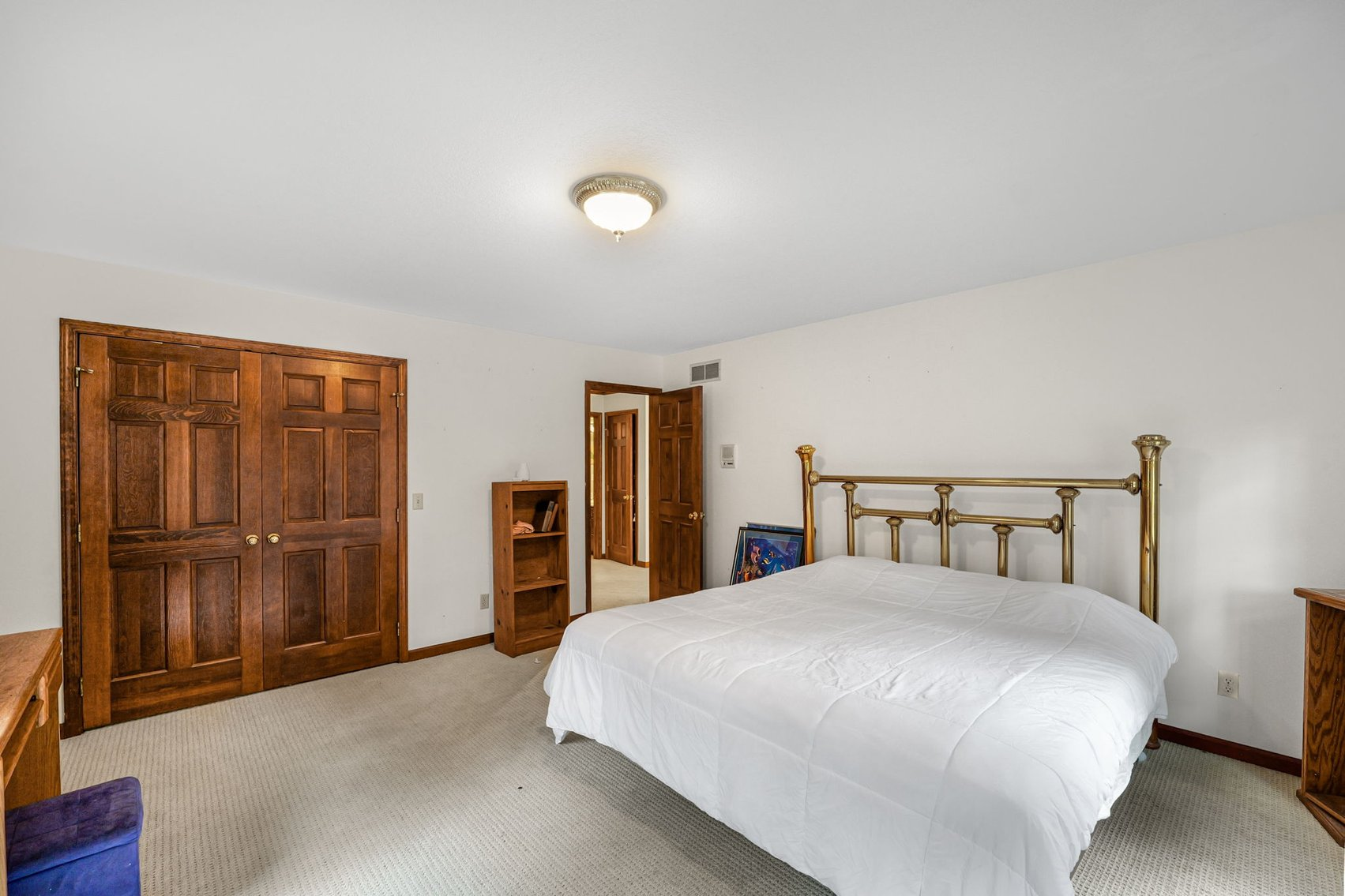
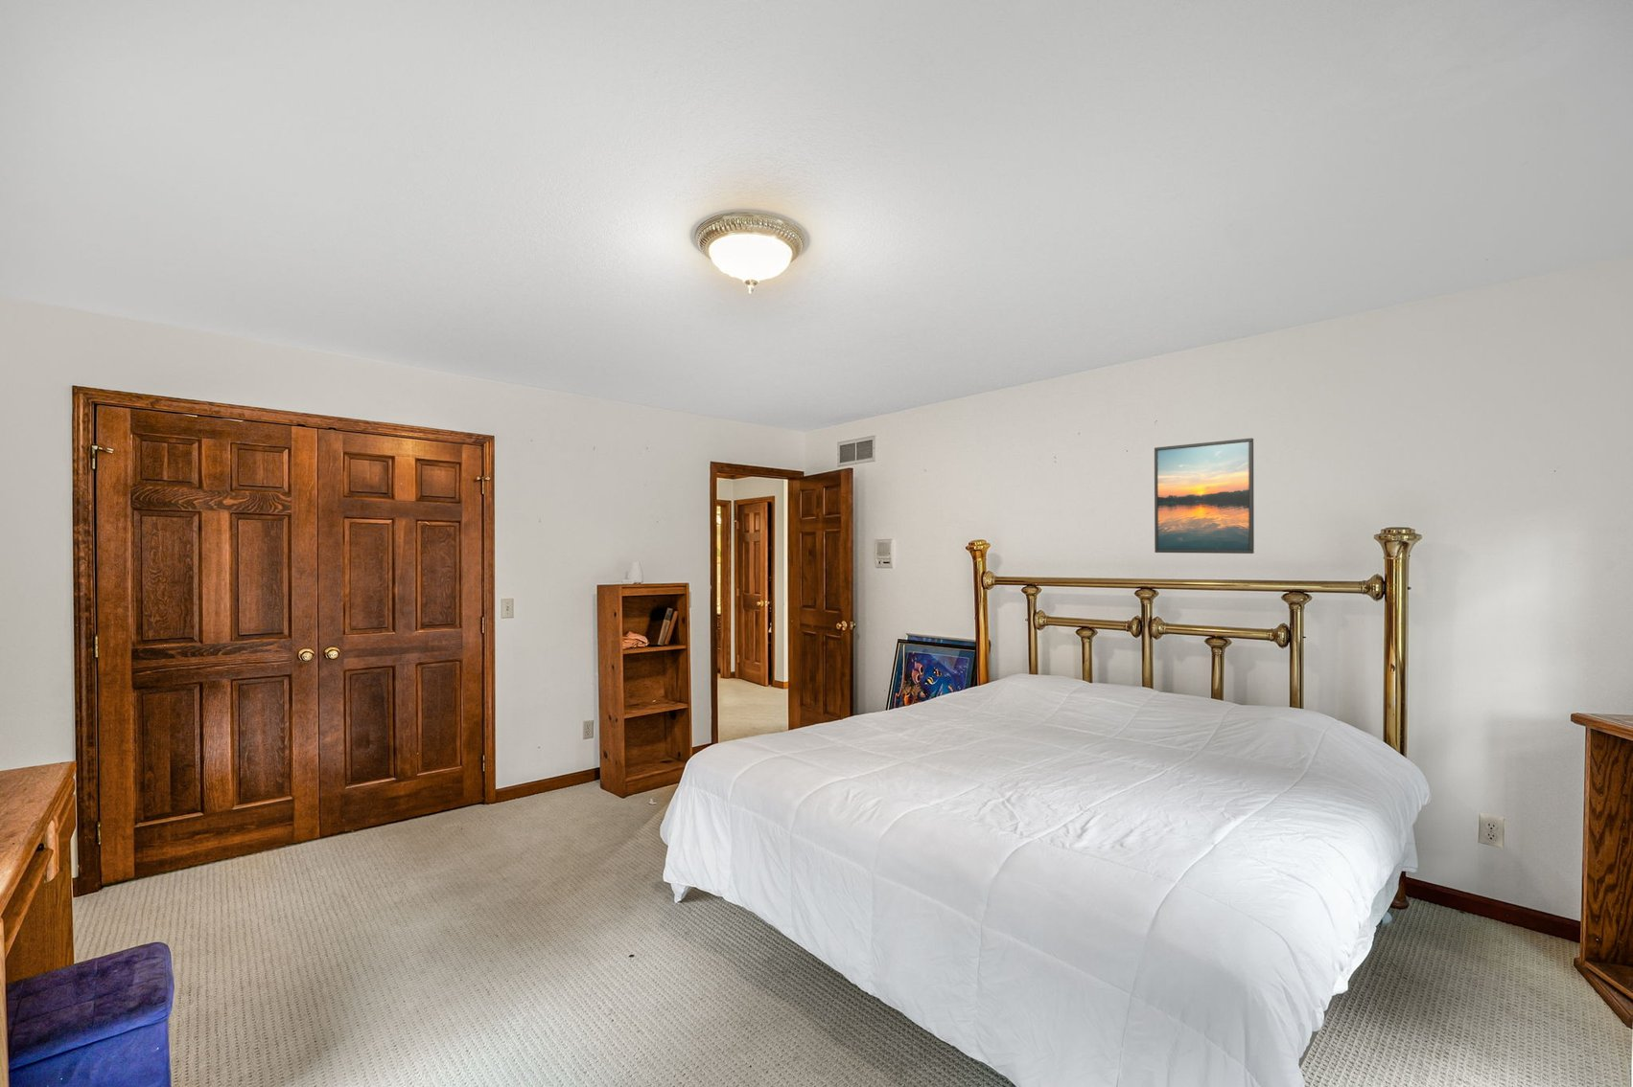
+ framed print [1153,437,1255,554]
